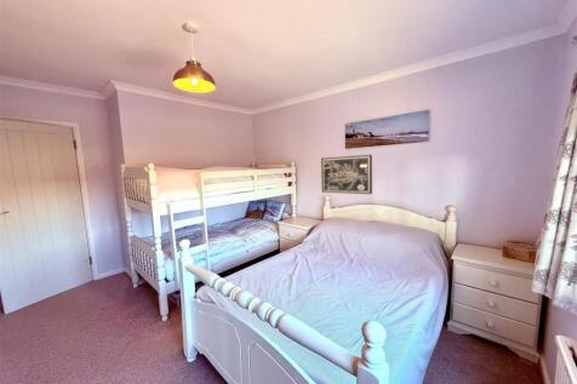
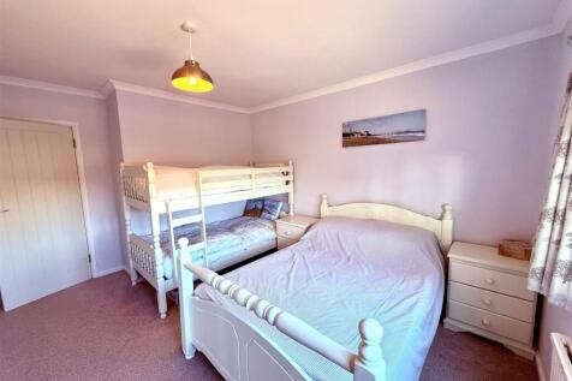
- wall art [320,154,373,195]
